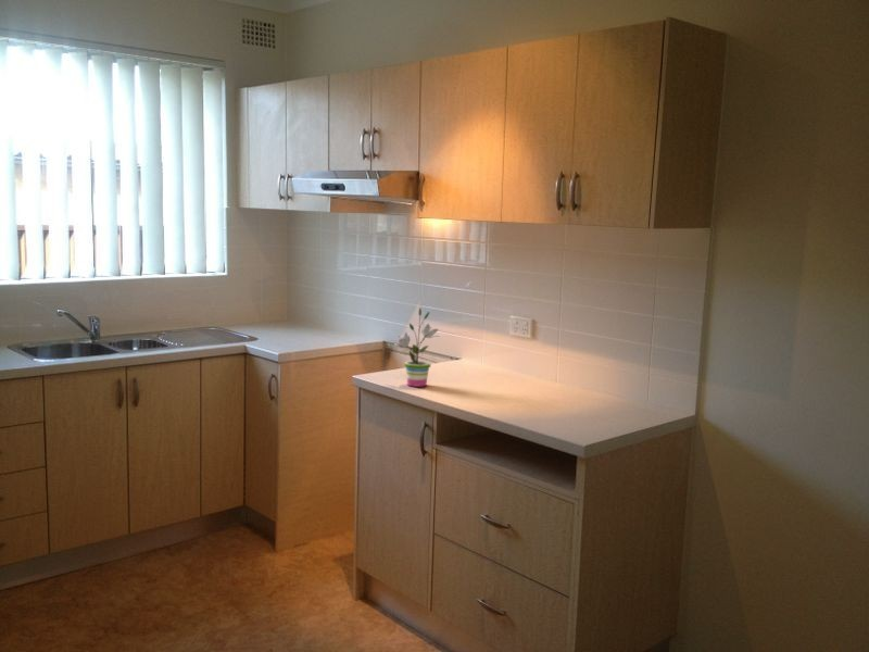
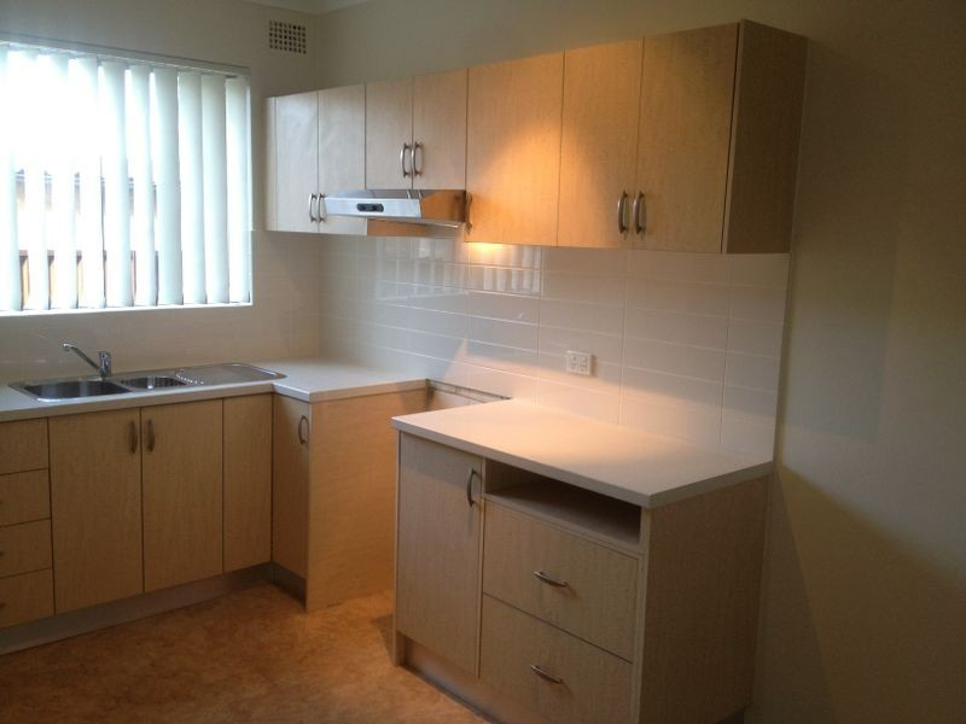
- potted plant [392,308,440,388]
